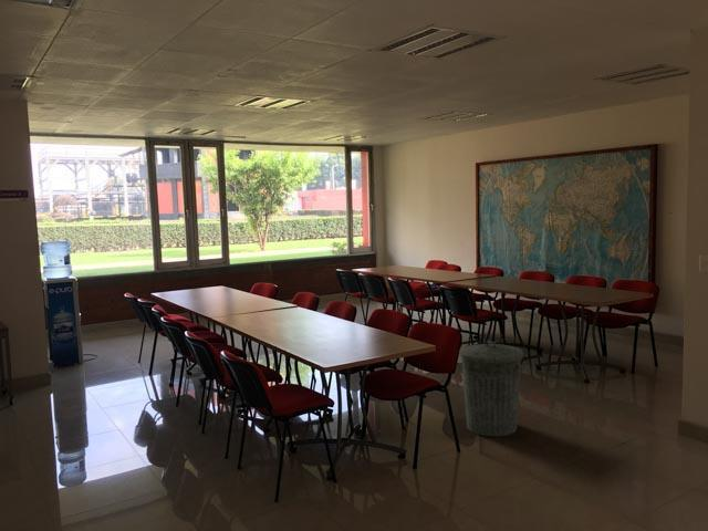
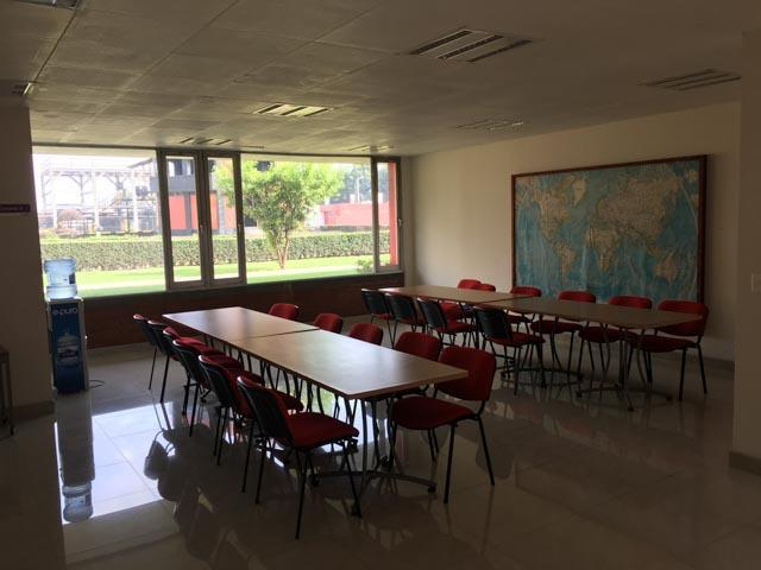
- trash can [458,341,524,438]
